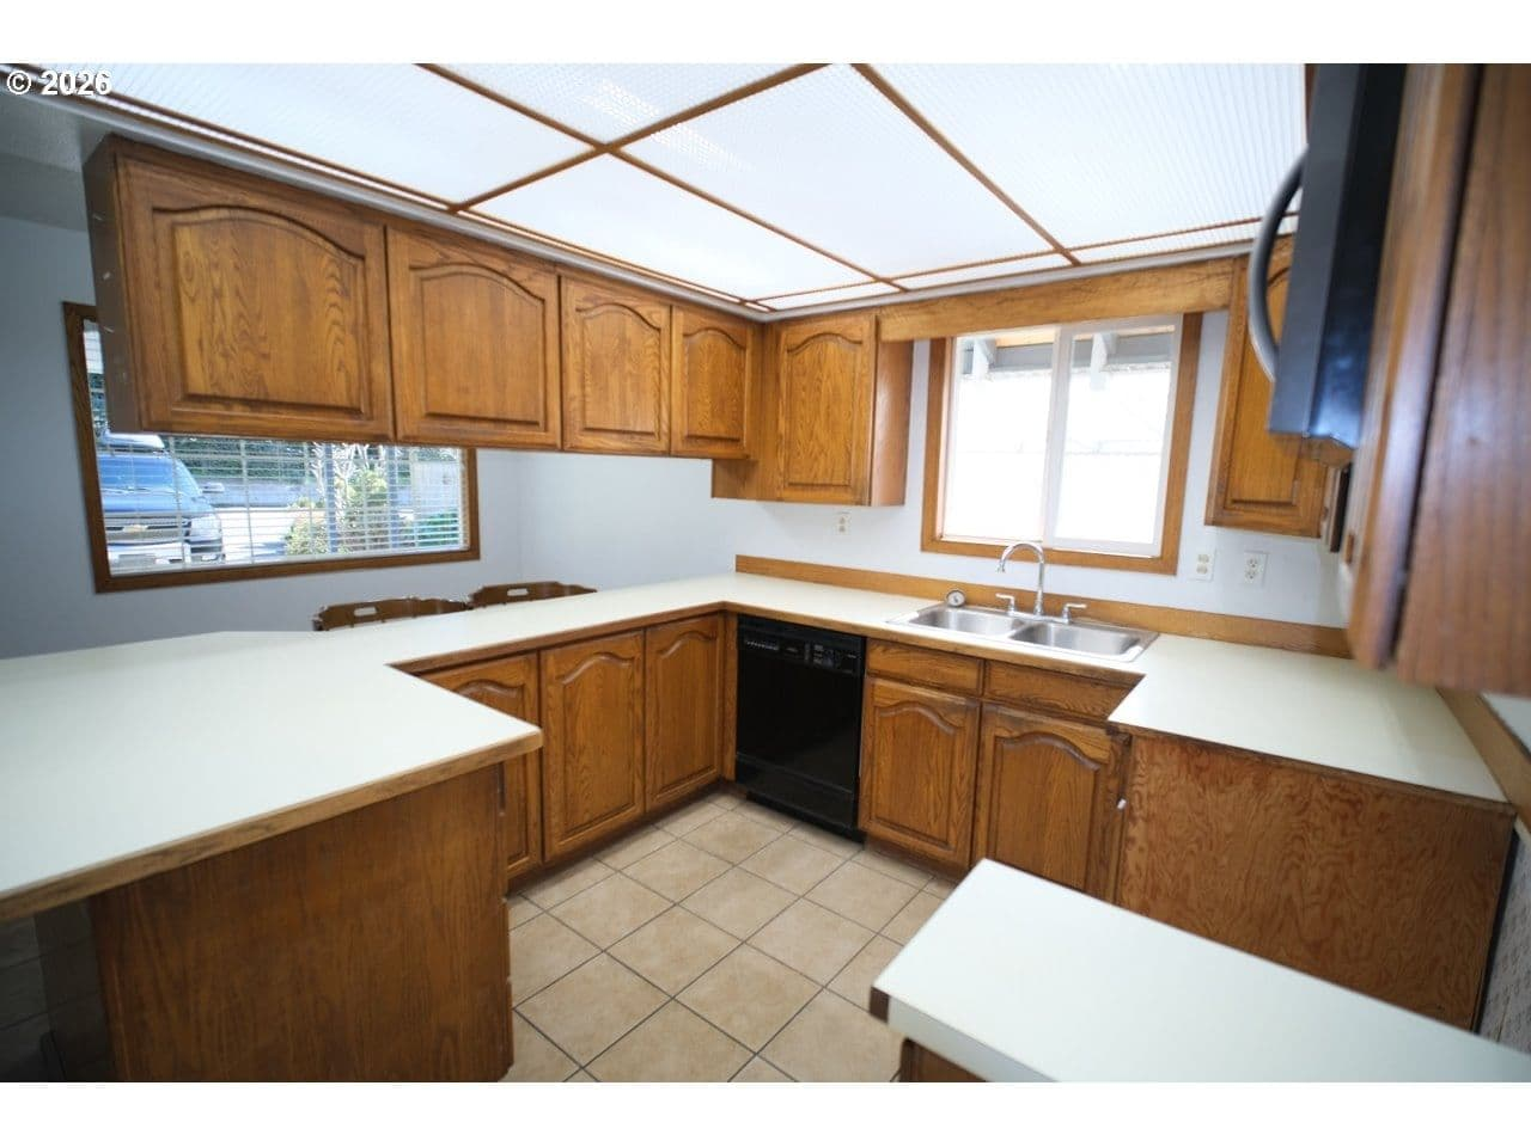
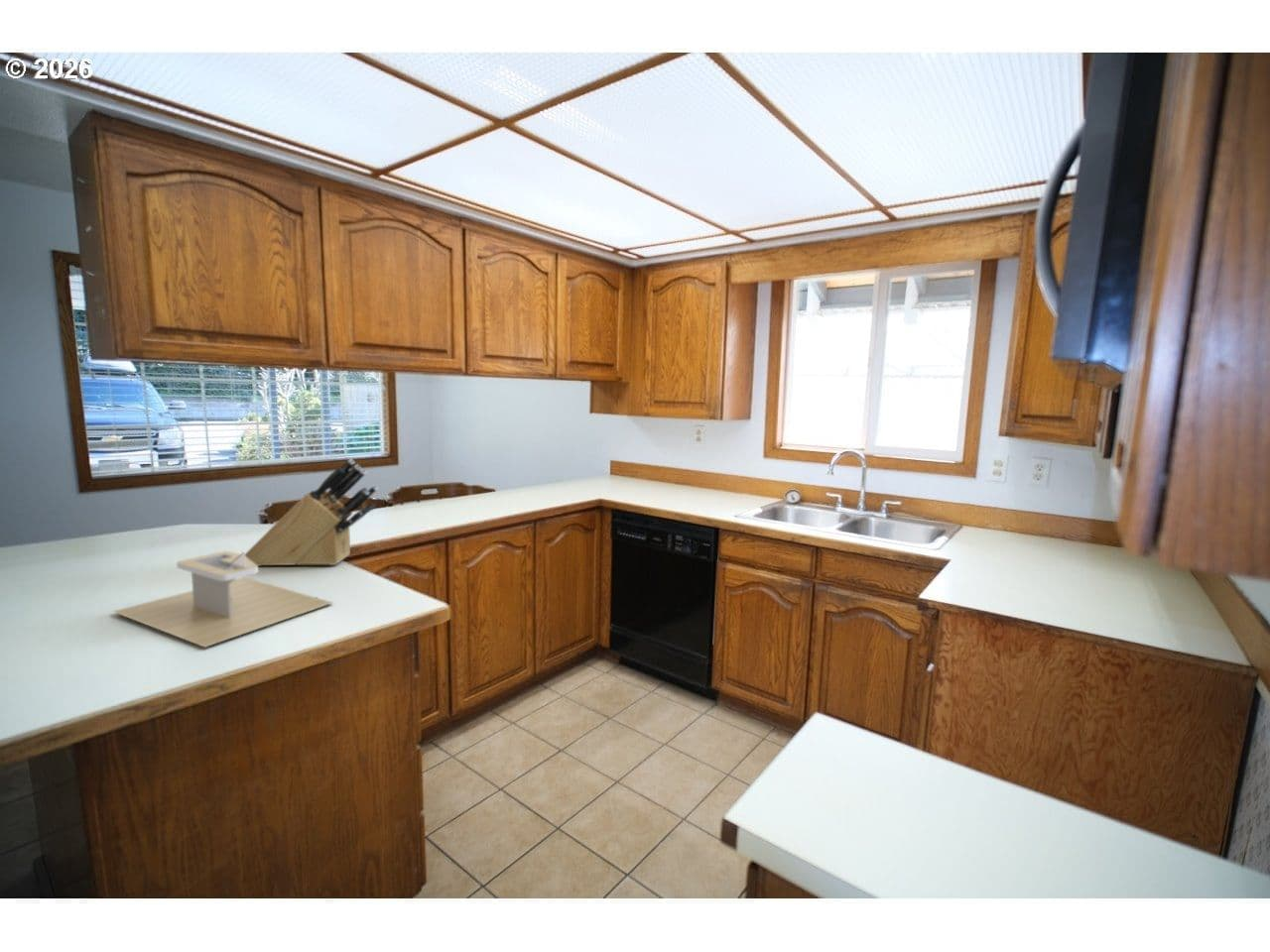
+ architectural model [111,550,333,649]
+ knife block [245,458,378,567]
